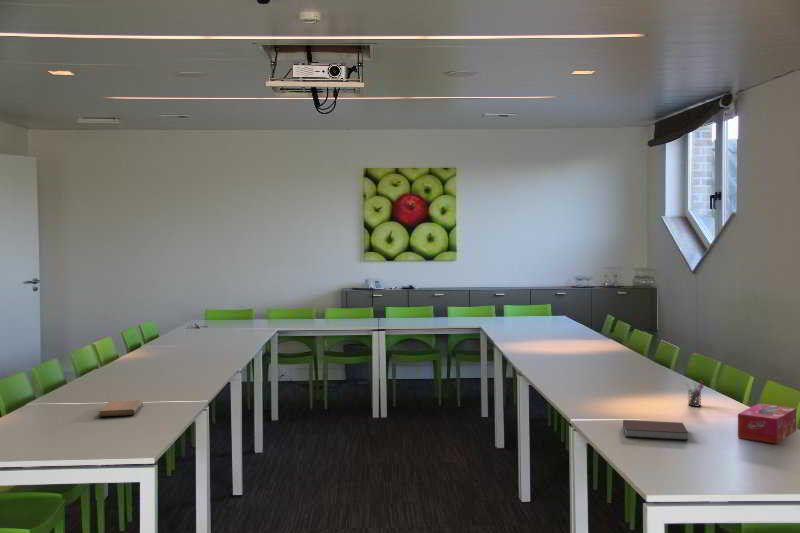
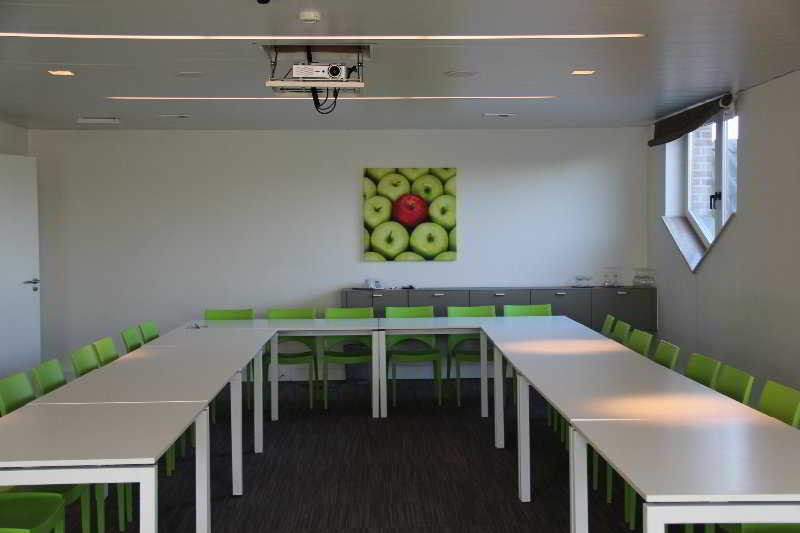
- tissue box [737,402,797,444]
- notebook [622,419,689,441]
- pen holder [685,380,705,408]
- notebook [98,399,144,417]
